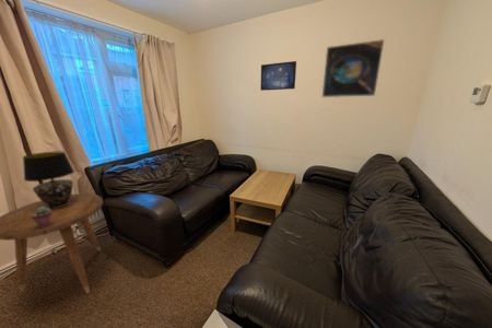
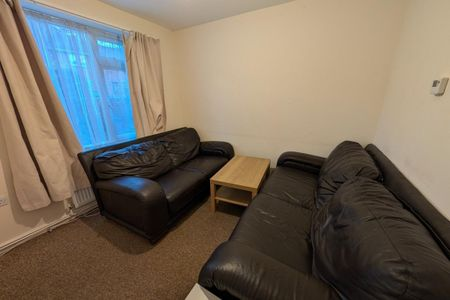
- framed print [321,38,386,98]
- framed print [260,60,297,92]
- table lamp [22,151,75,208]
- potted succulent [31,207,52,227]
- side table [0,192,104,295]
